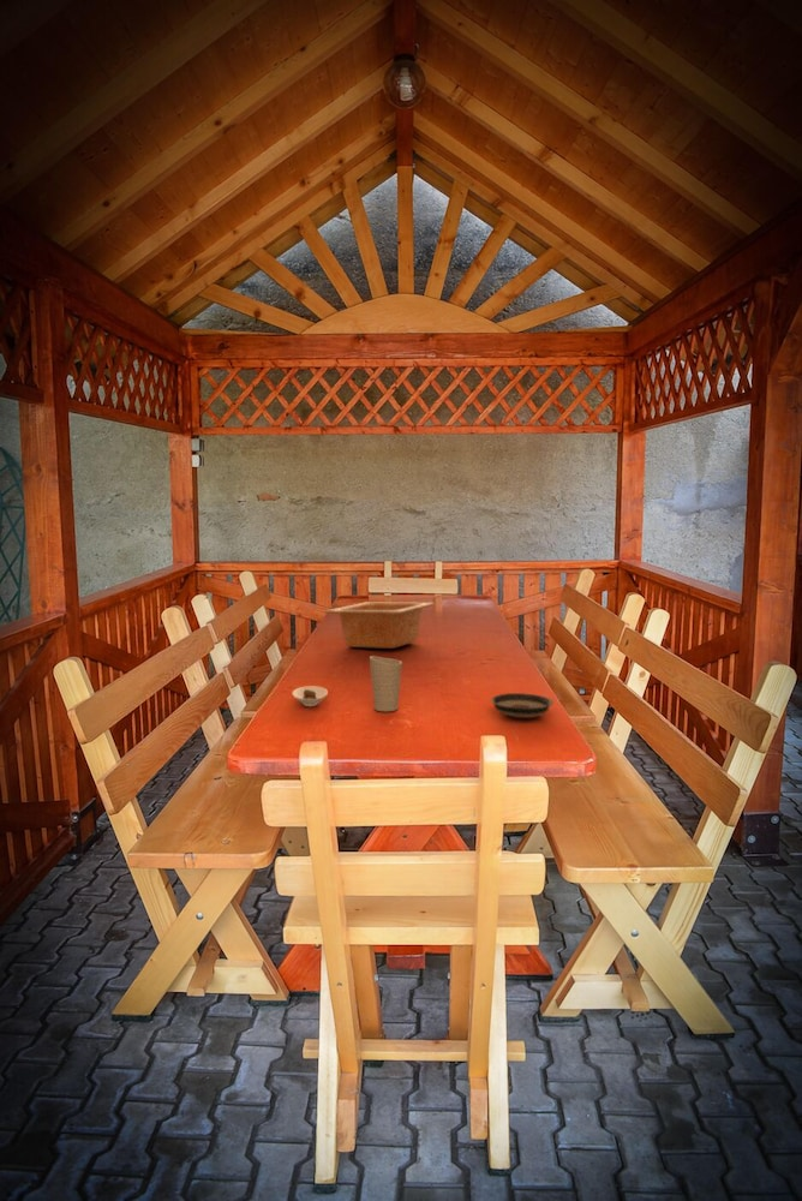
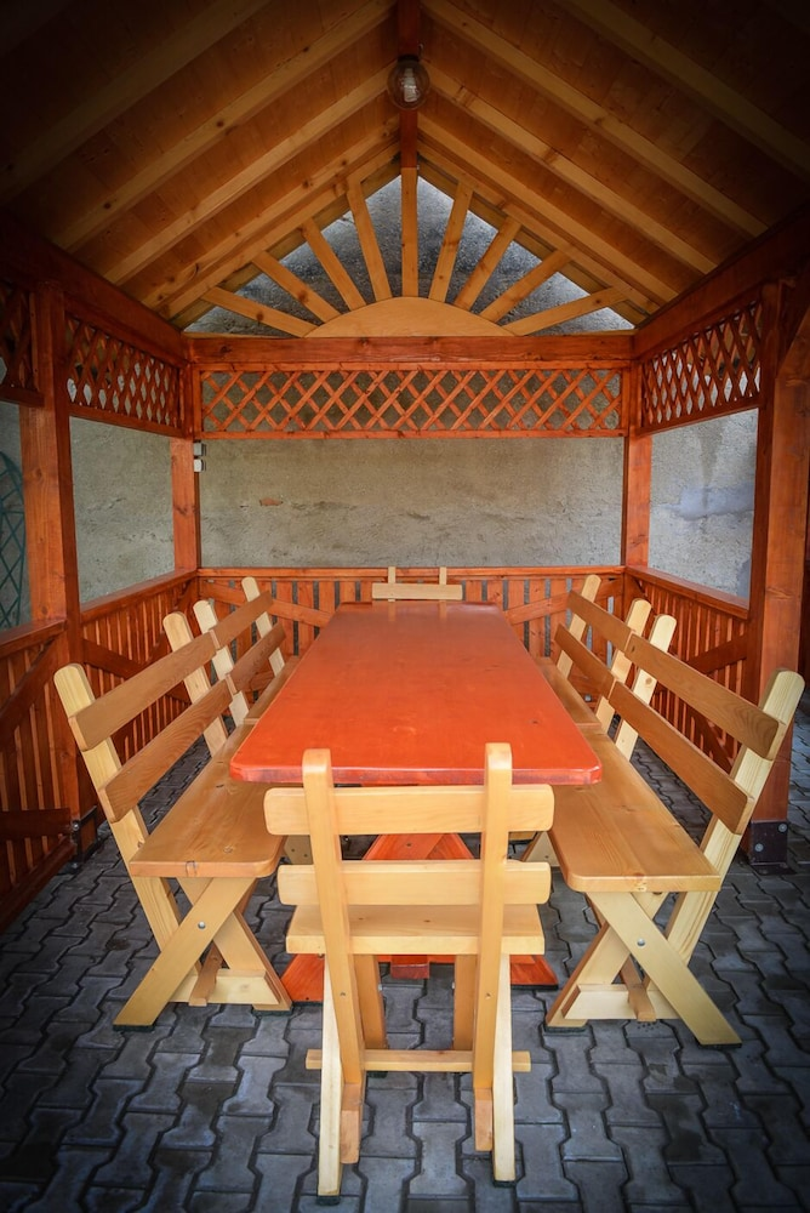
- saucer [490,692,555,719]
- cup [369,655,403,712]
- saucer [292,685,329,707]
- serving bowl [324,602,436,650]
